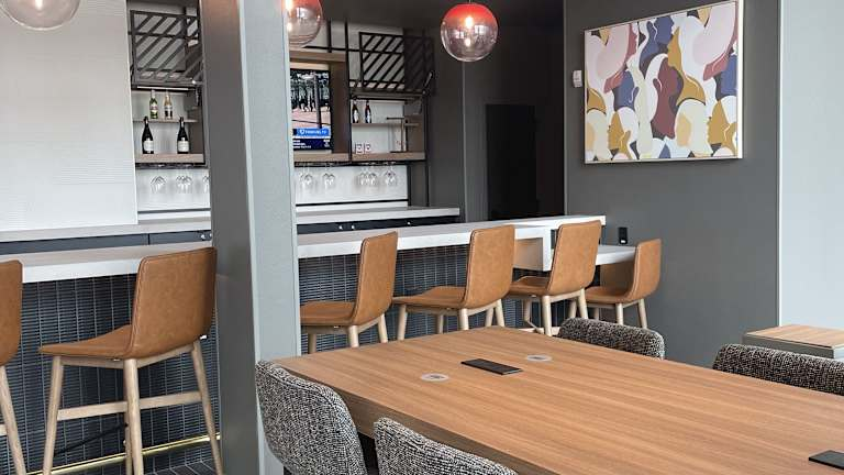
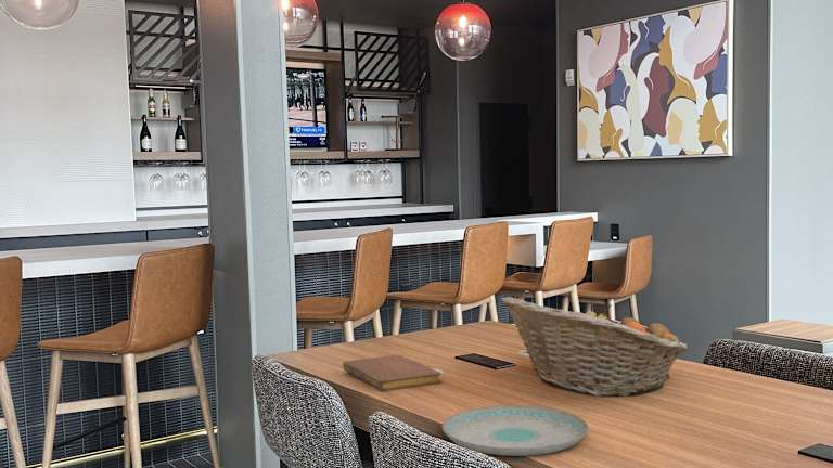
+ fruit basket [500,296,689,398]
+ plate [441,404,590,457]
+ notebook [342,354,443,392]
